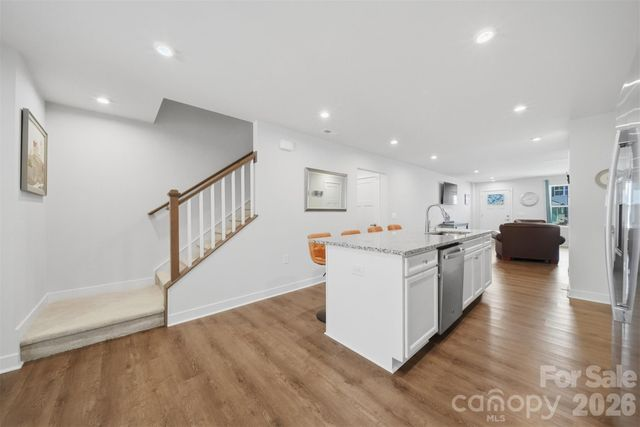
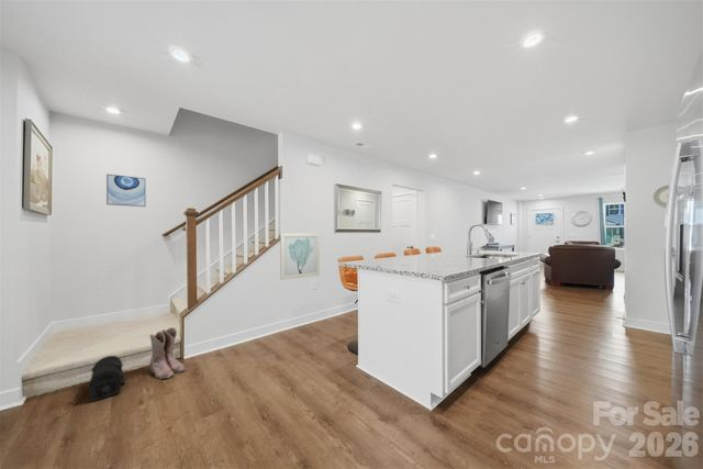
+ wall art [105,172,147,208]
+ boots [148,326,187,380]
+ treasure chest [86,355,126,403]
+ wall art [279,232,321,281]
